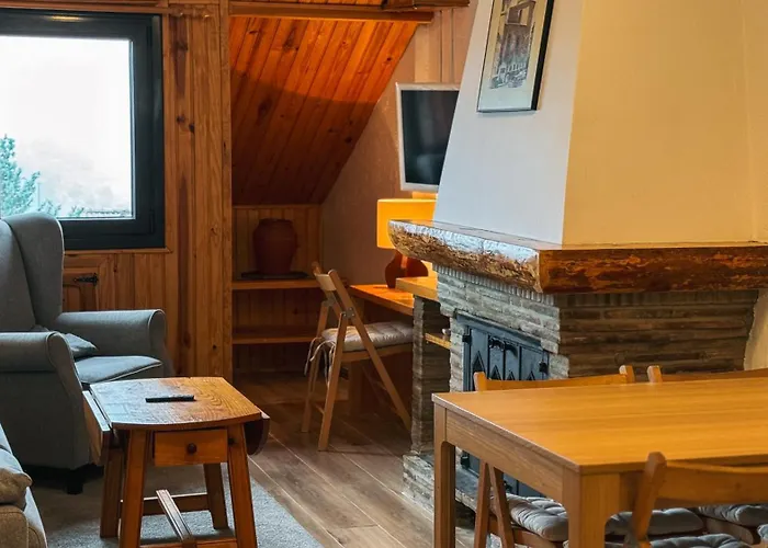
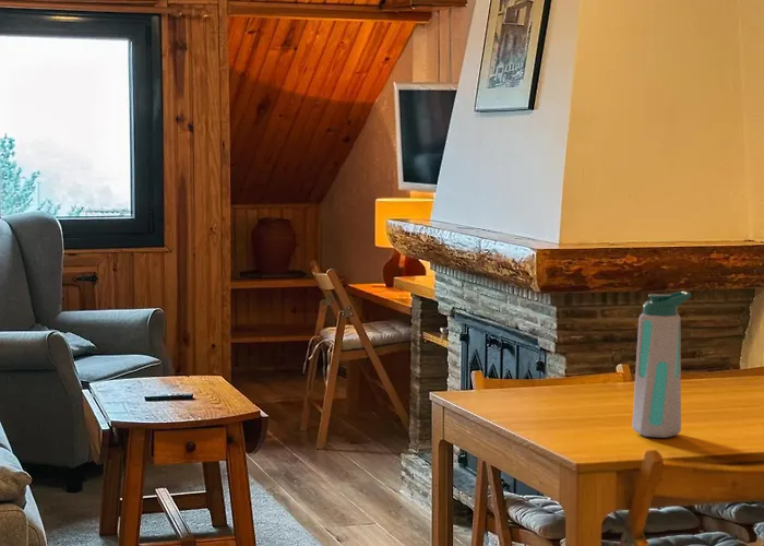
+ water bottle [631,289,692,439]
